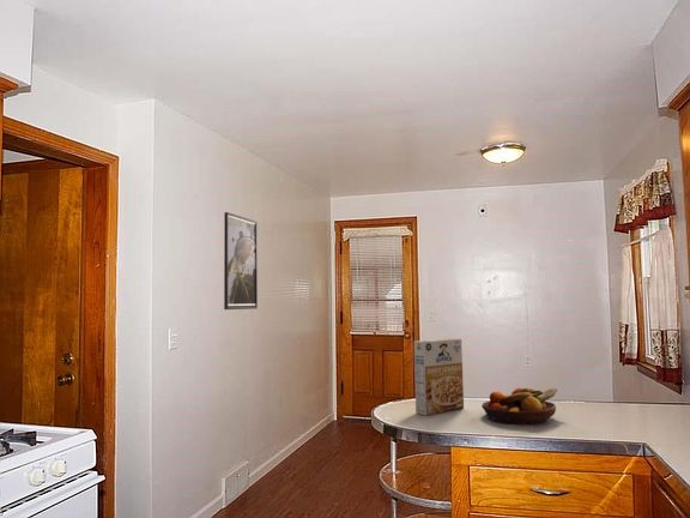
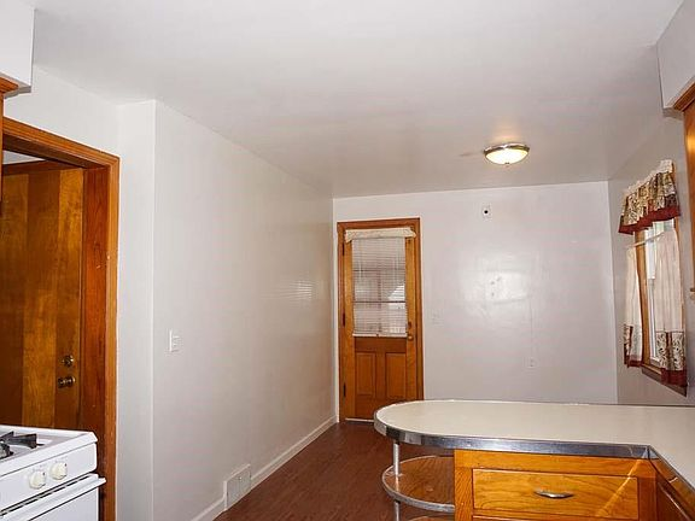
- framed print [223,211,259,311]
- cereal box [413,337,465,416]
- fruit bowl [482,386,558,424]
